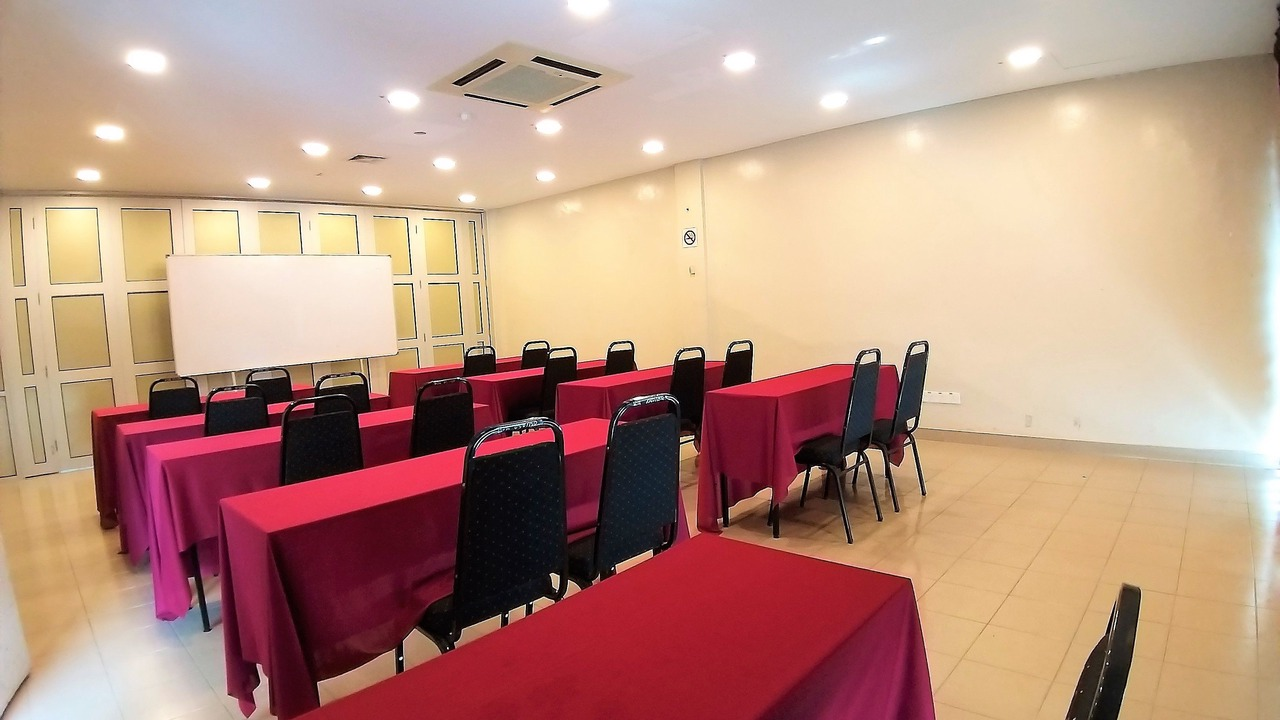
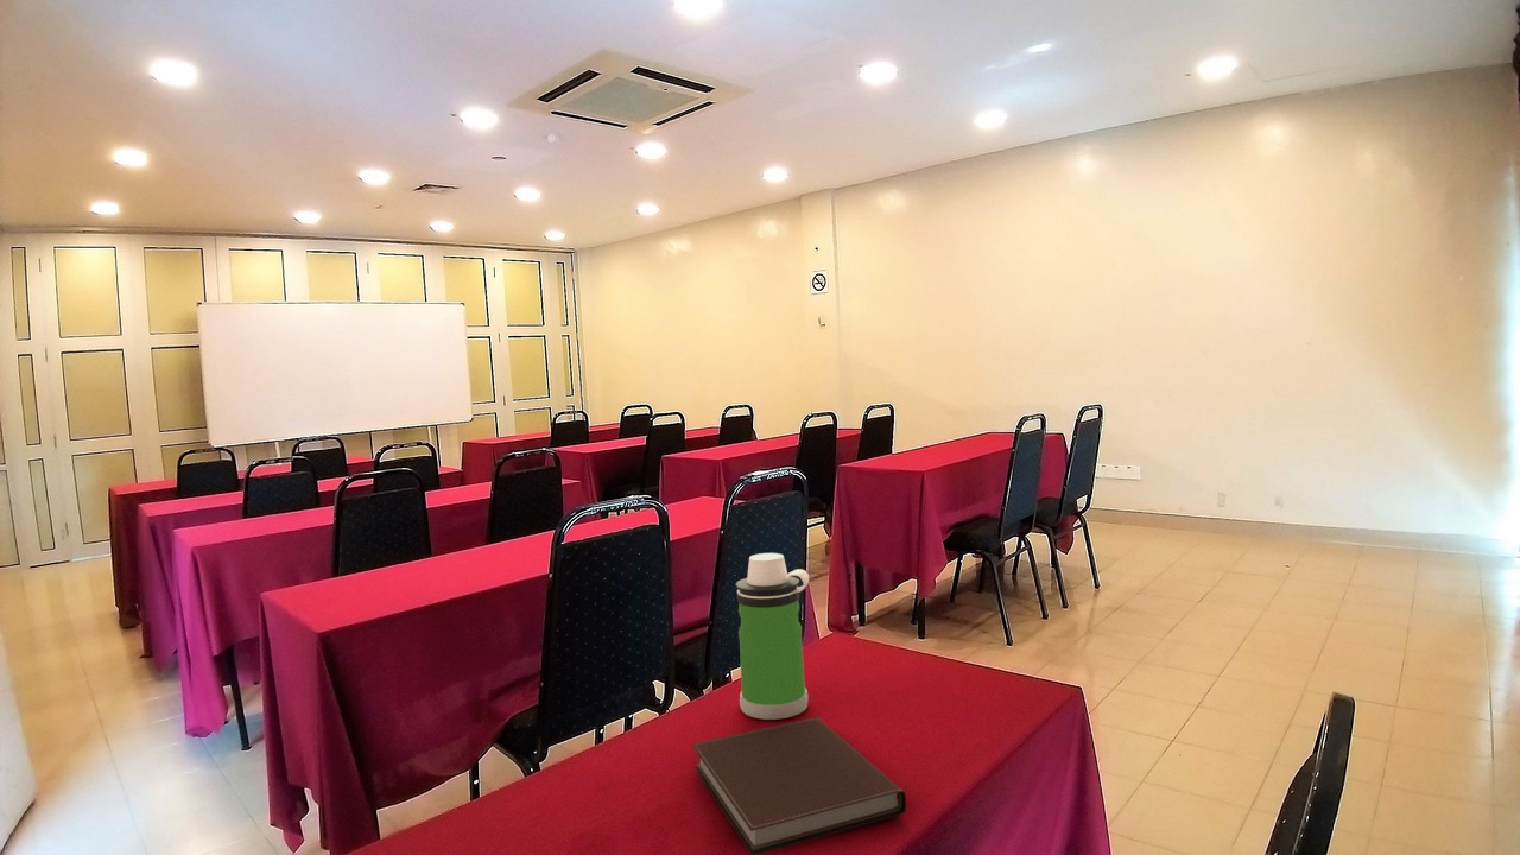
+ water bottle [735,552,810,721]
+ notebook [690,717,907,855]
